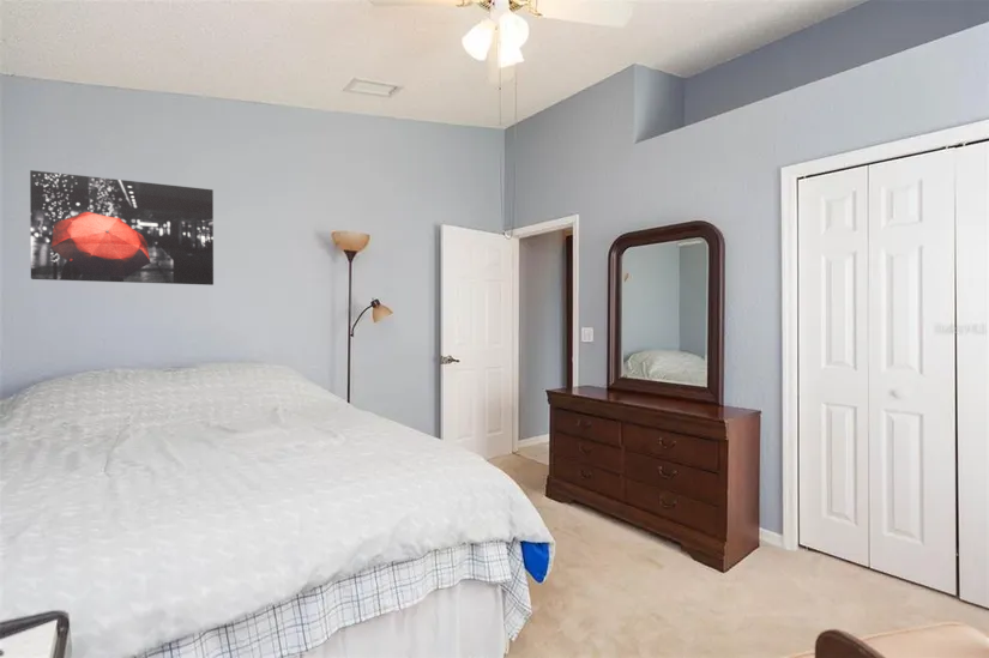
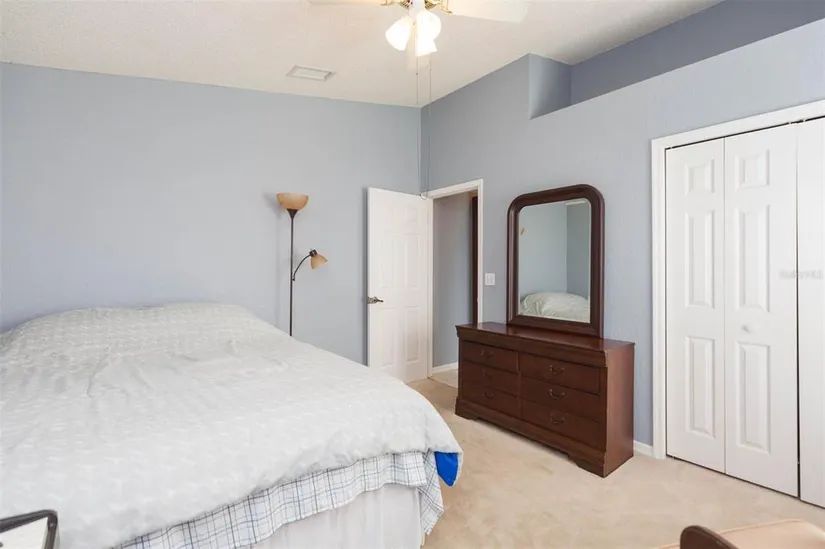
- wall art [29,169,215,286]
